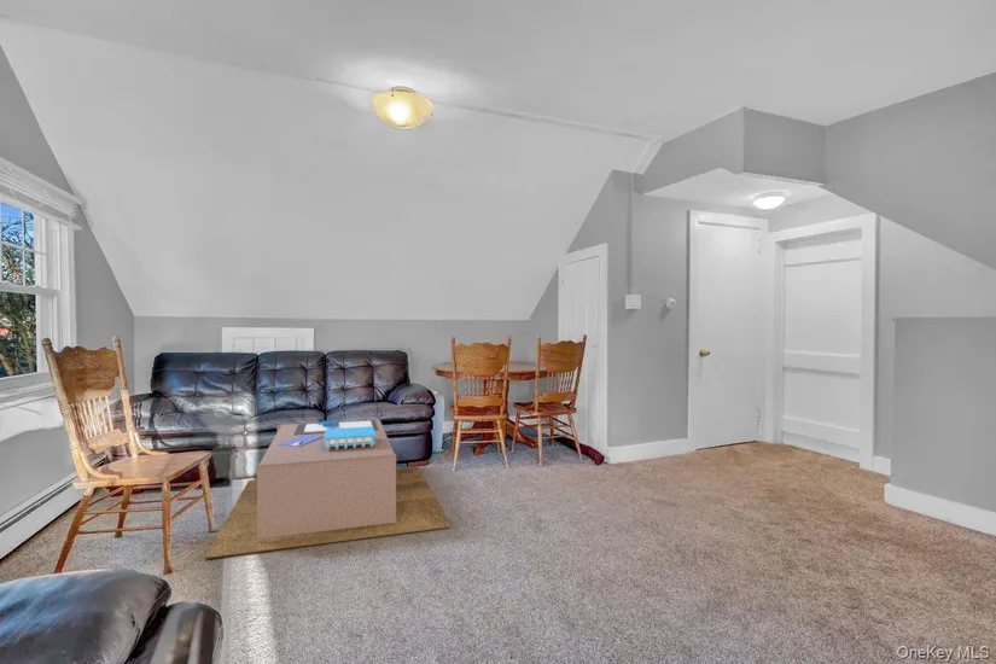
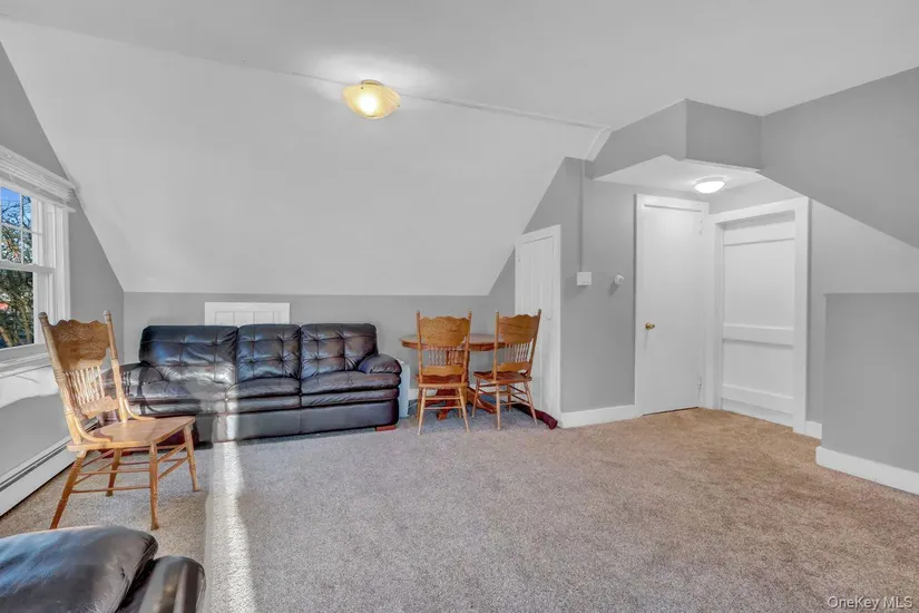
- coffee table [203,418,452,559]
